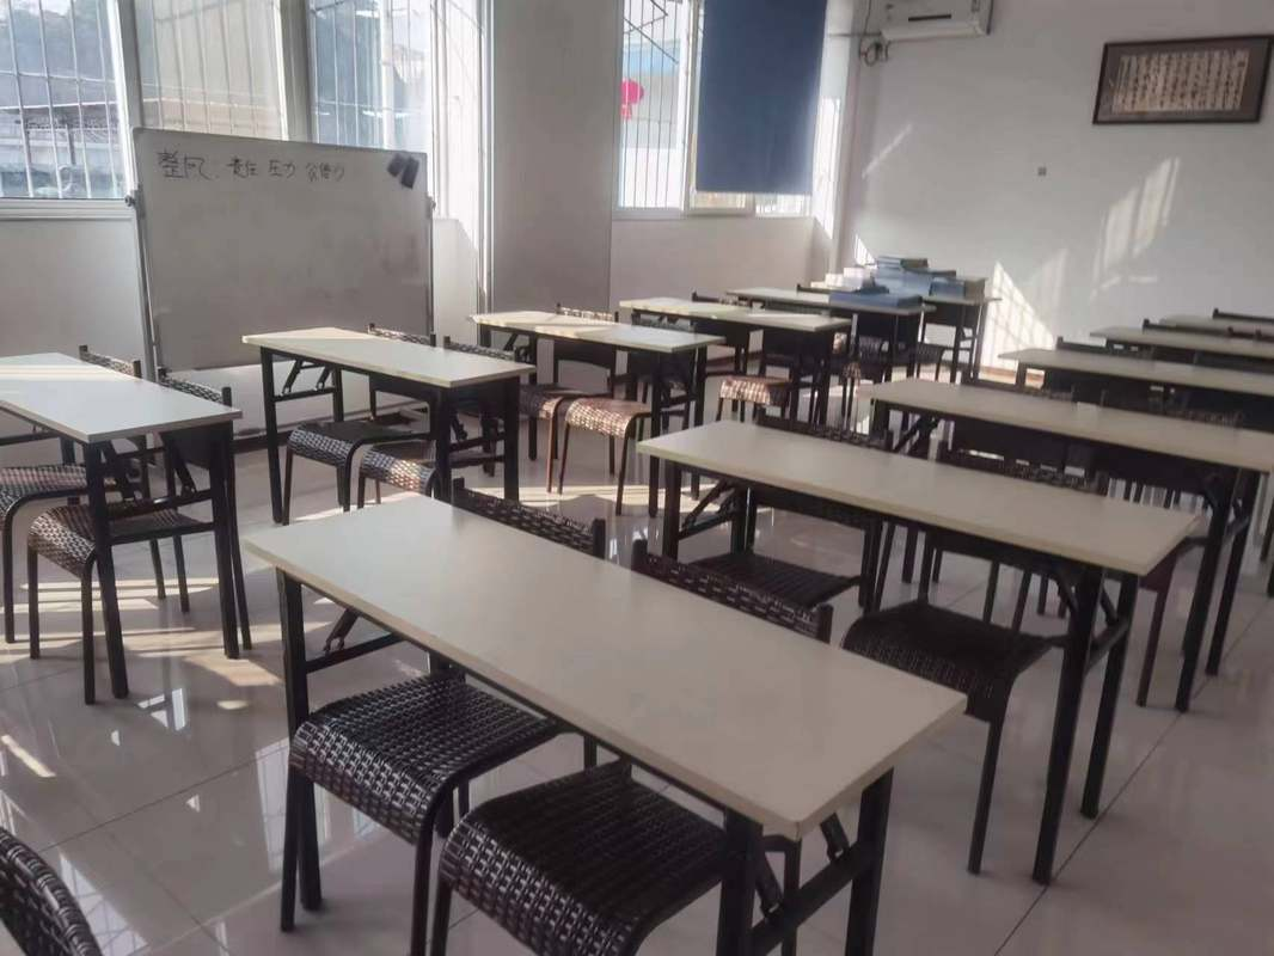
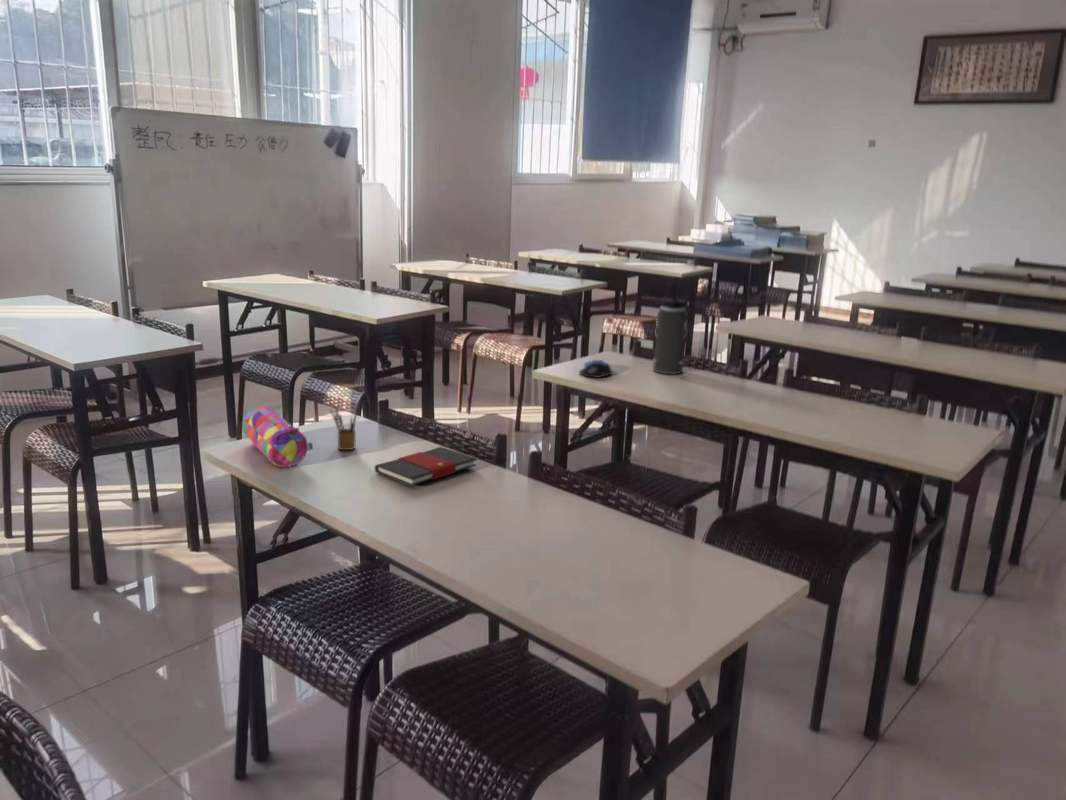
+ computer mouse [578,359,613,379]
+ thermos bottle [652,285,688,375]
+ book [374,446,477,487]
+ pencil case [242,405,314,468]
+ pencil box [329,404,360,451]
